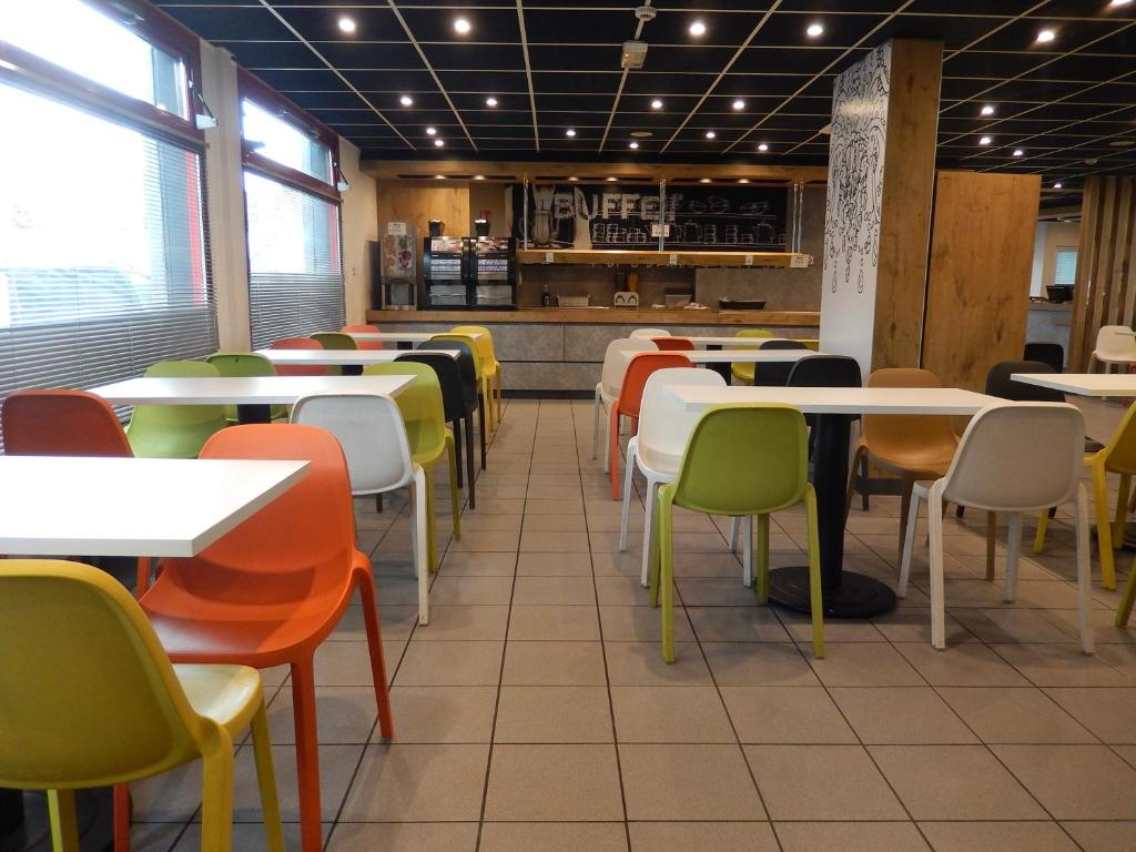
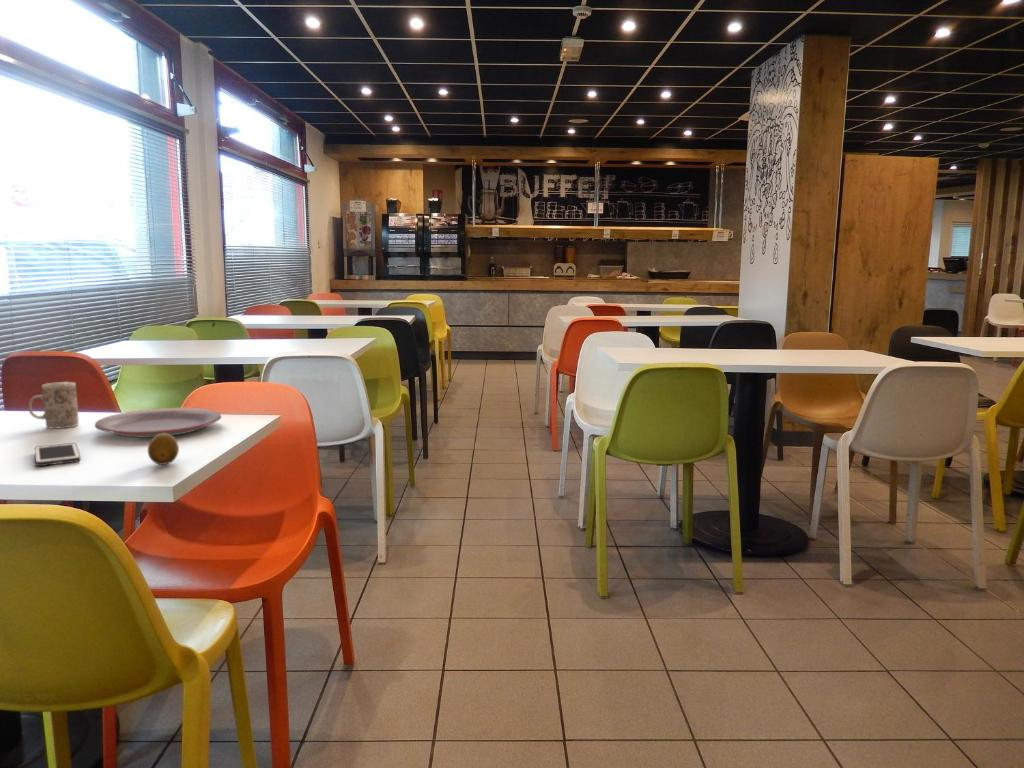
+ fruit [147,433,180,466]
+ plate [94,407,222,438]
+ mug [28,381,79,430]
+ cell phone [34,442,82,467]
